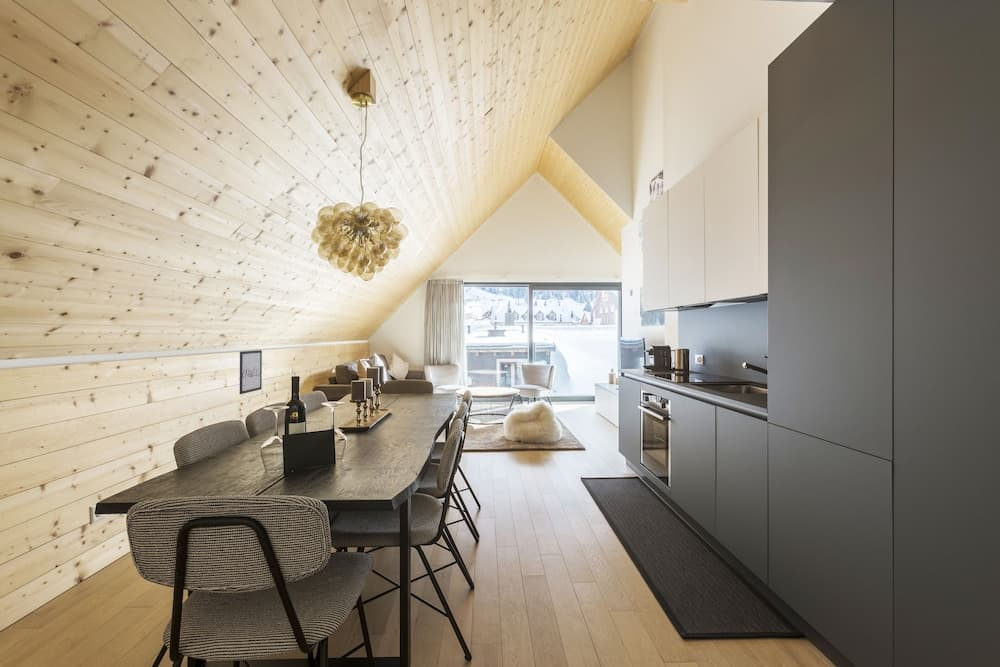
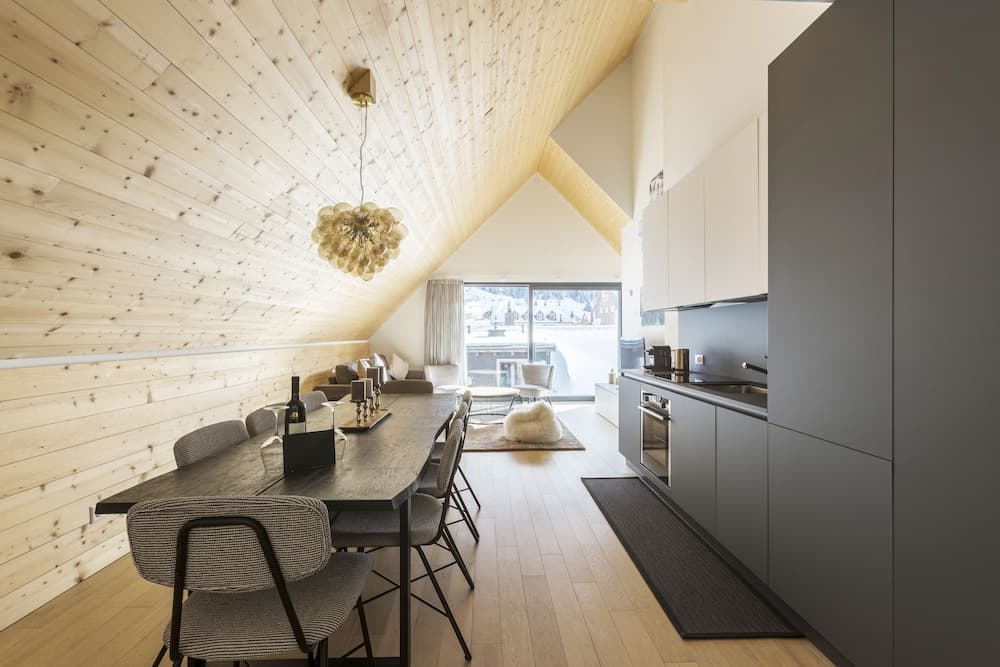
- wall art [239,349,263,395]
